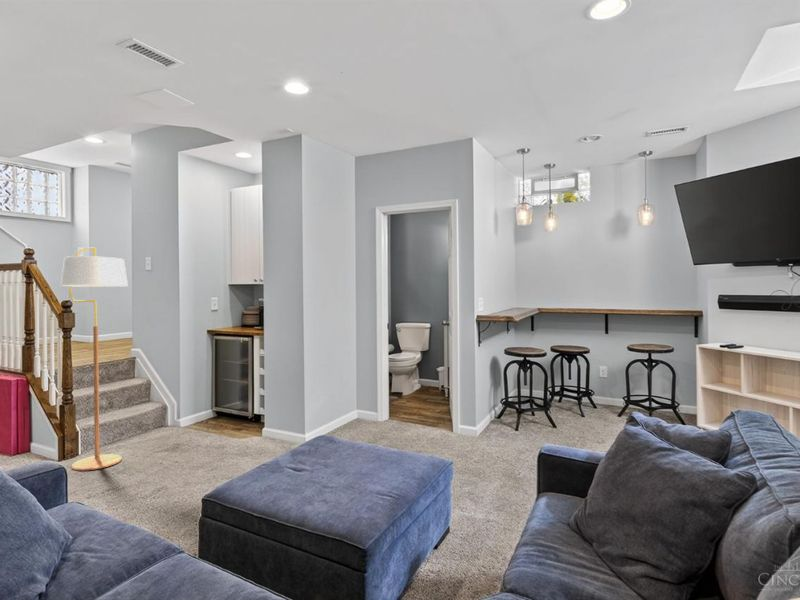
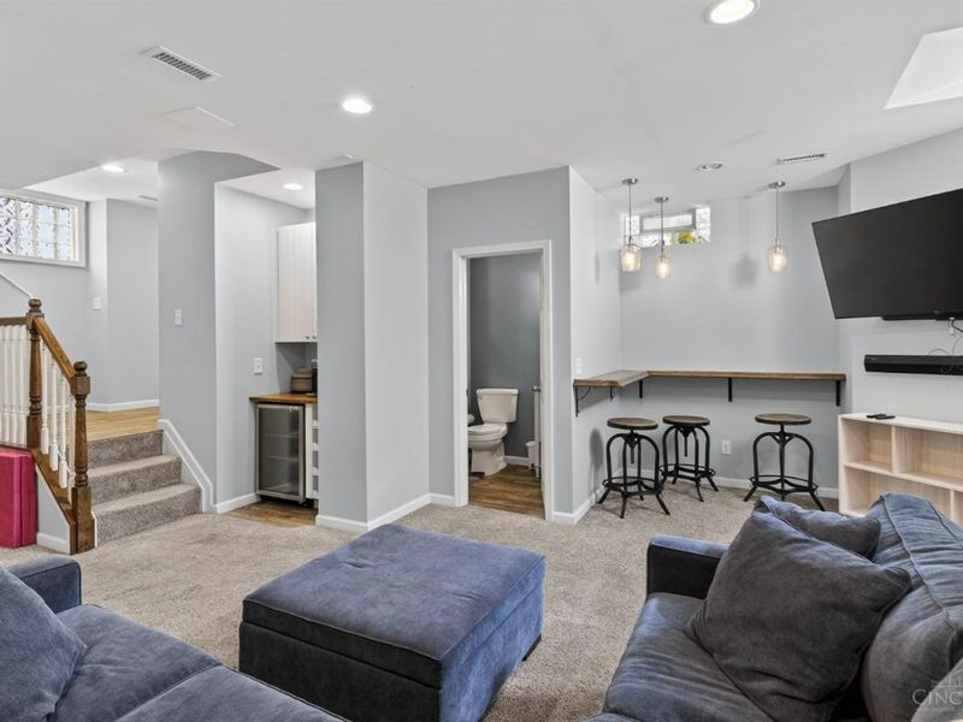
- floor lamp [60,247,129,471]
